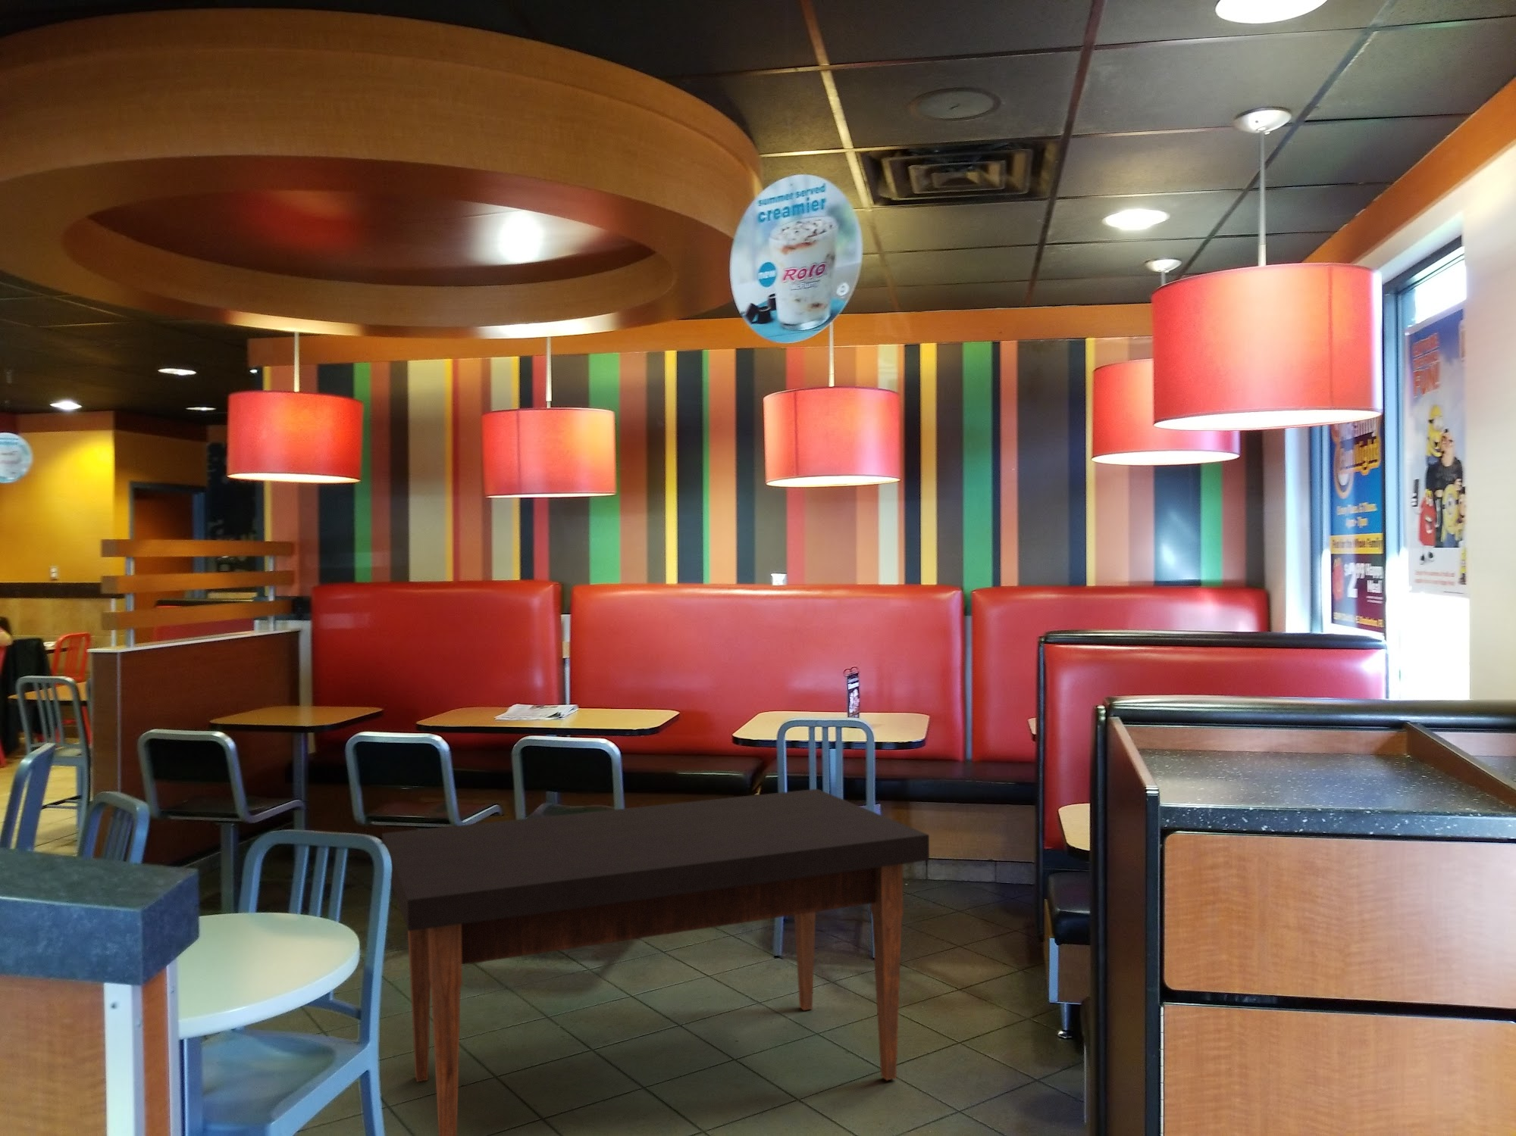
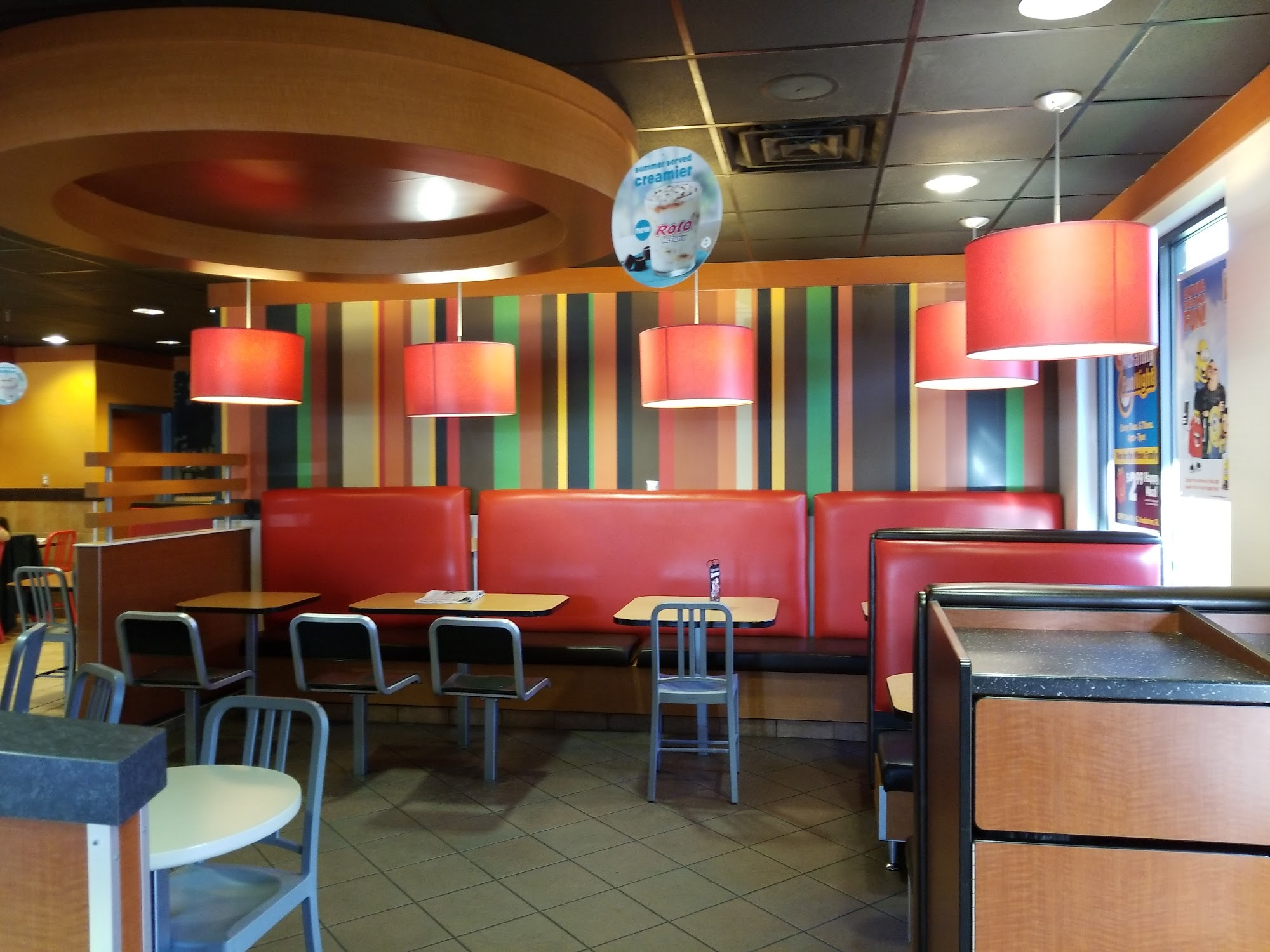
- dining table [381,789,930,1136]
